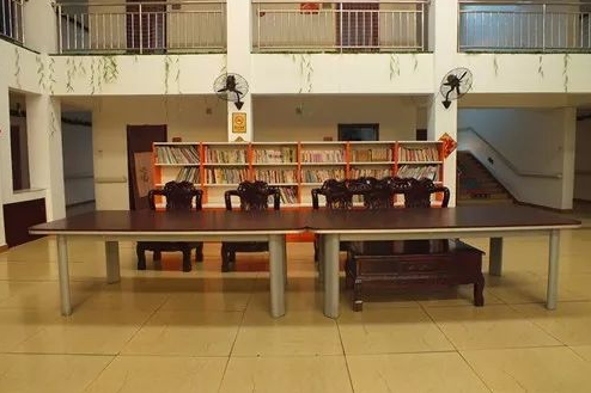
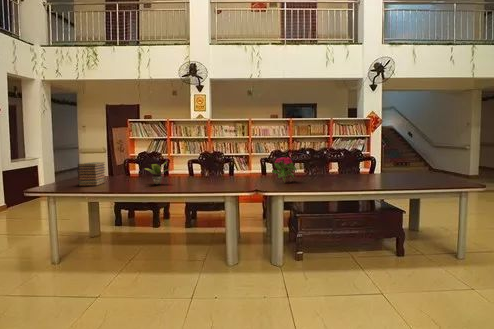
+ potted plant [144,161,171,186]
+ book stack [76,161,106,187]
+ flower [271,156,298,183]
